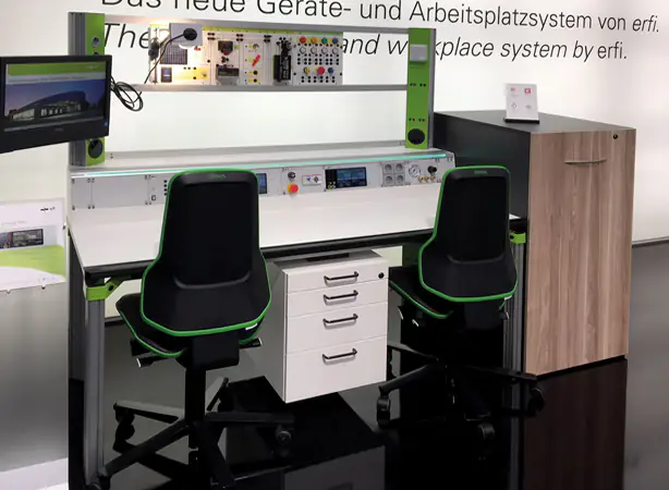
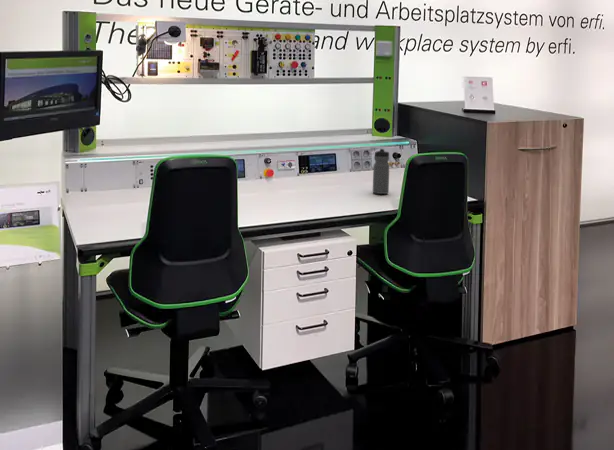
+ water bottle [372,147,391,195]
